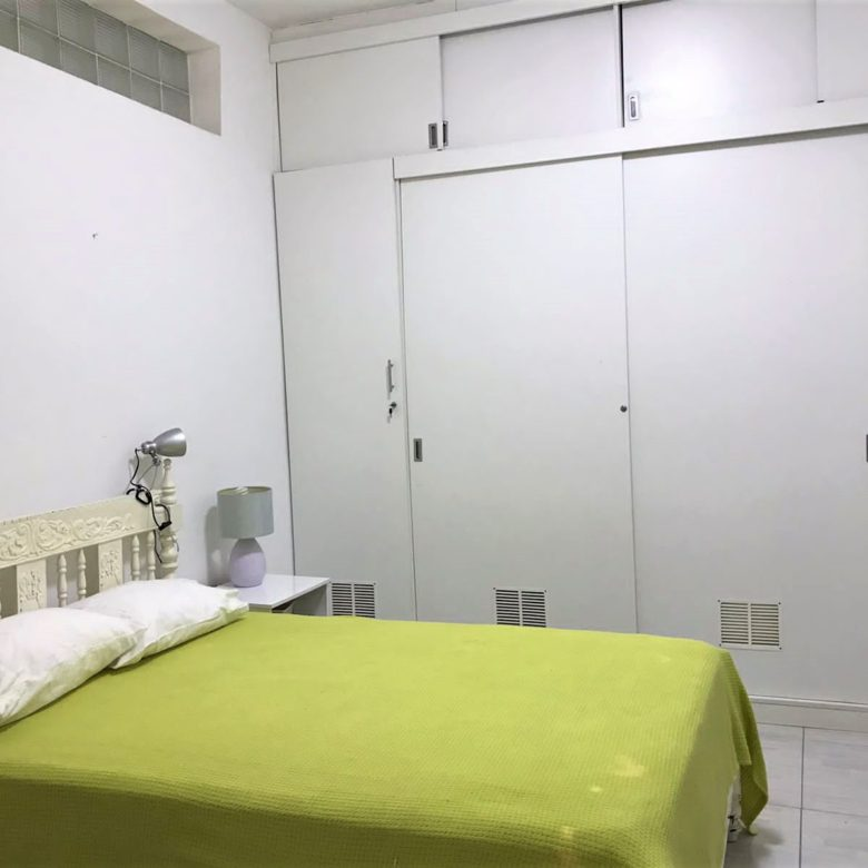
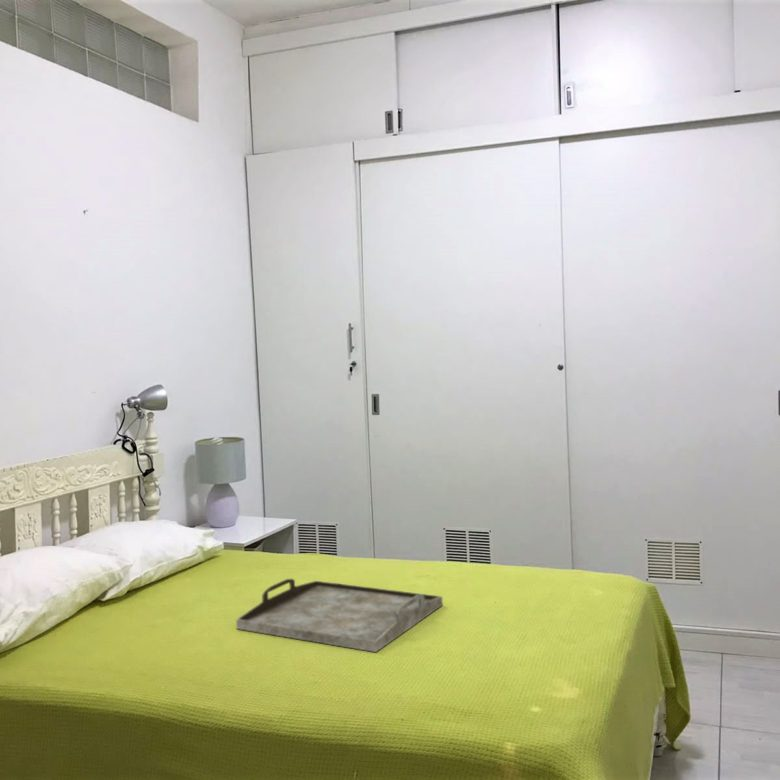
+ serving tray [235,578,444,653]
